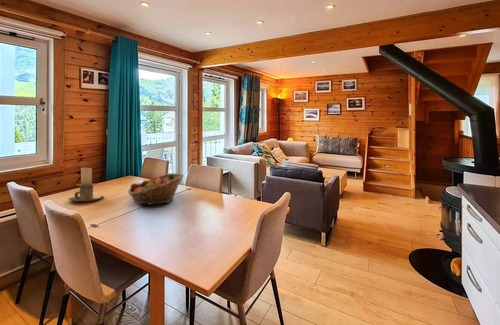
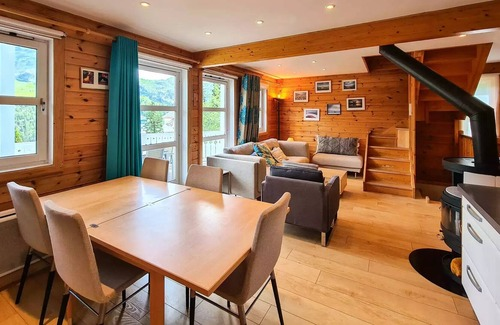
- fruit basket [127,172,185,206]
- candle holder [68,167,104,202]
